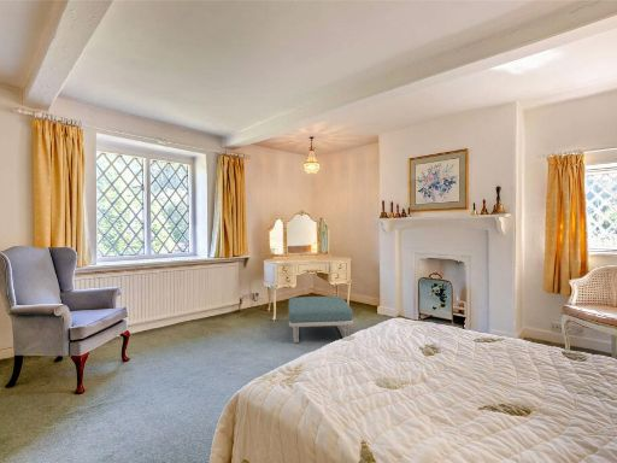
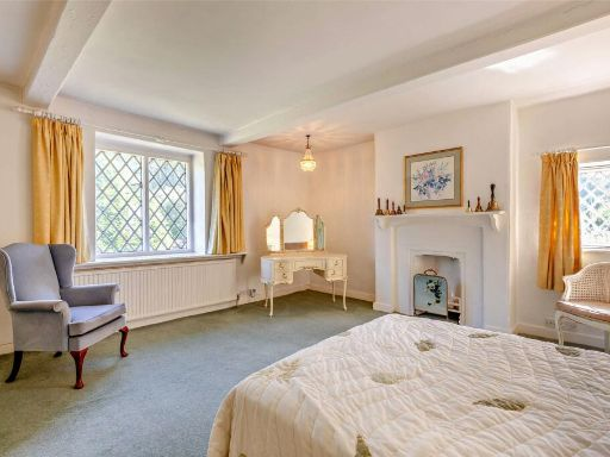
- footstool [288,295,354,345]
